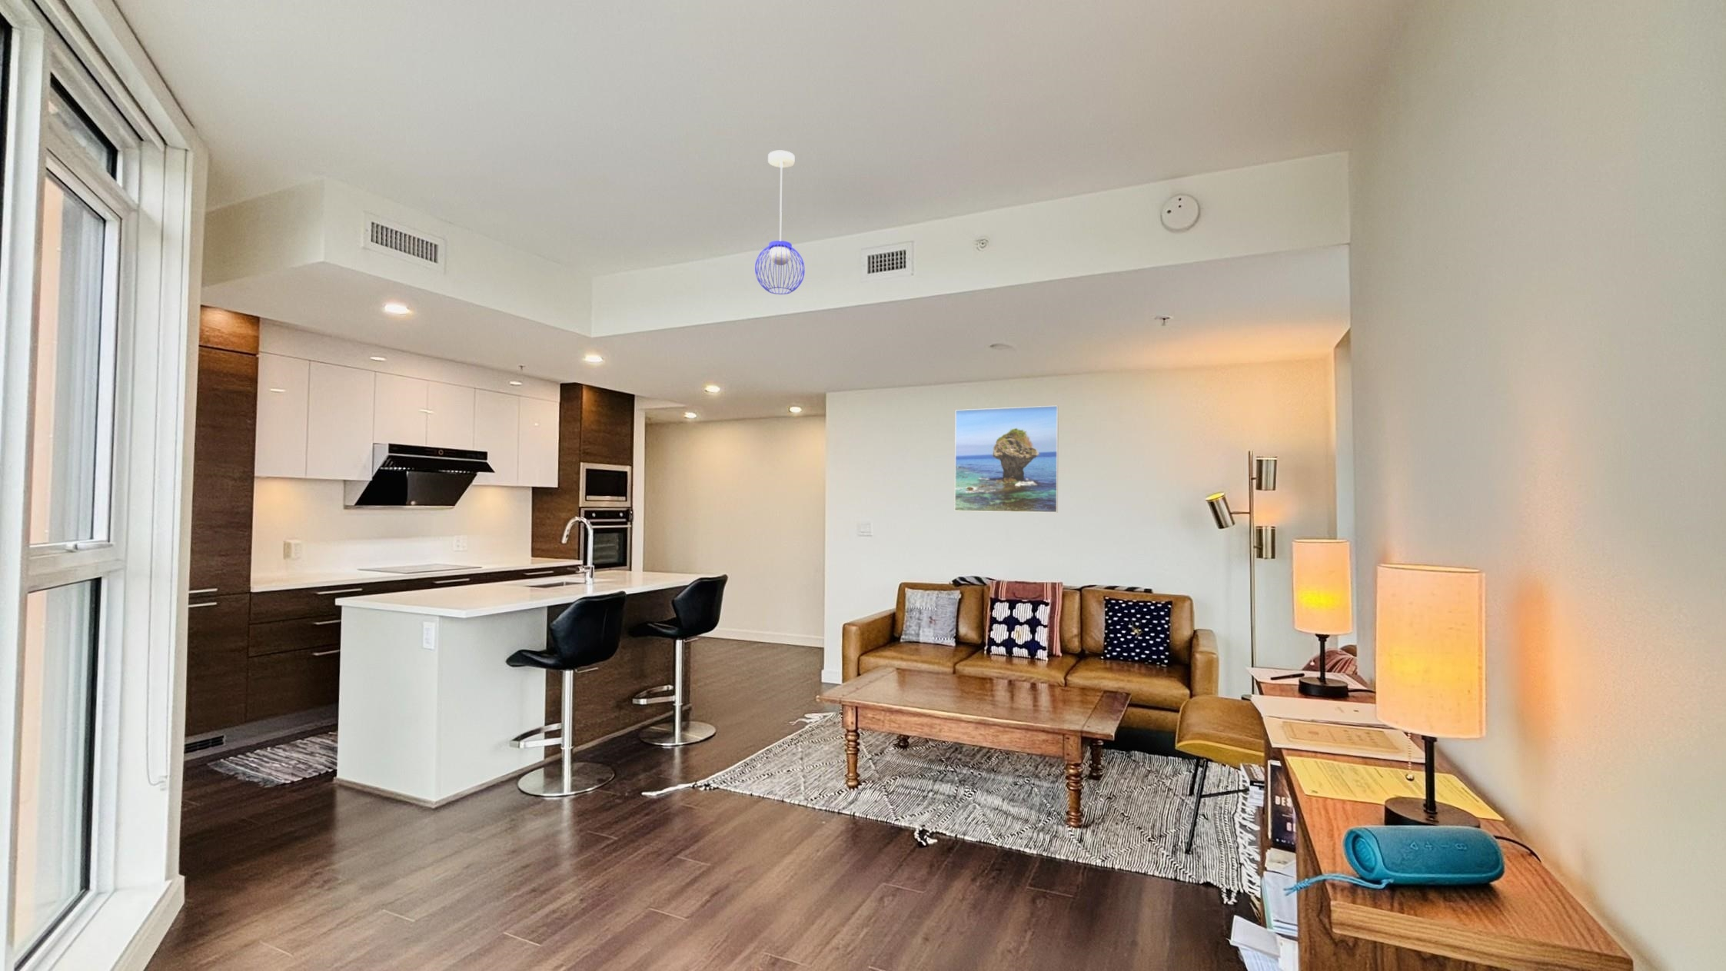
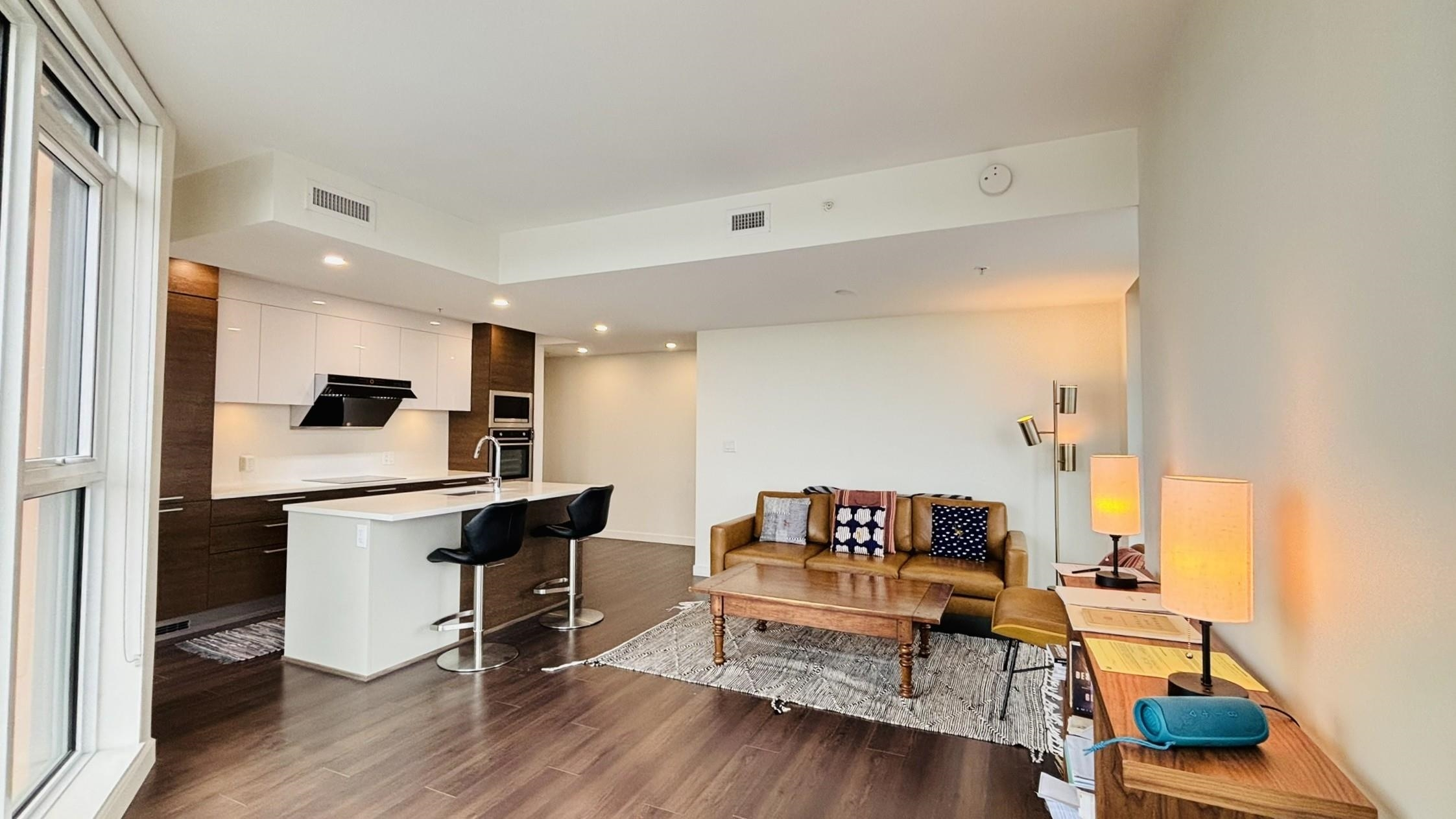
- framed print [954,405,1060,513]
- pendant light [754,149,806,295]
